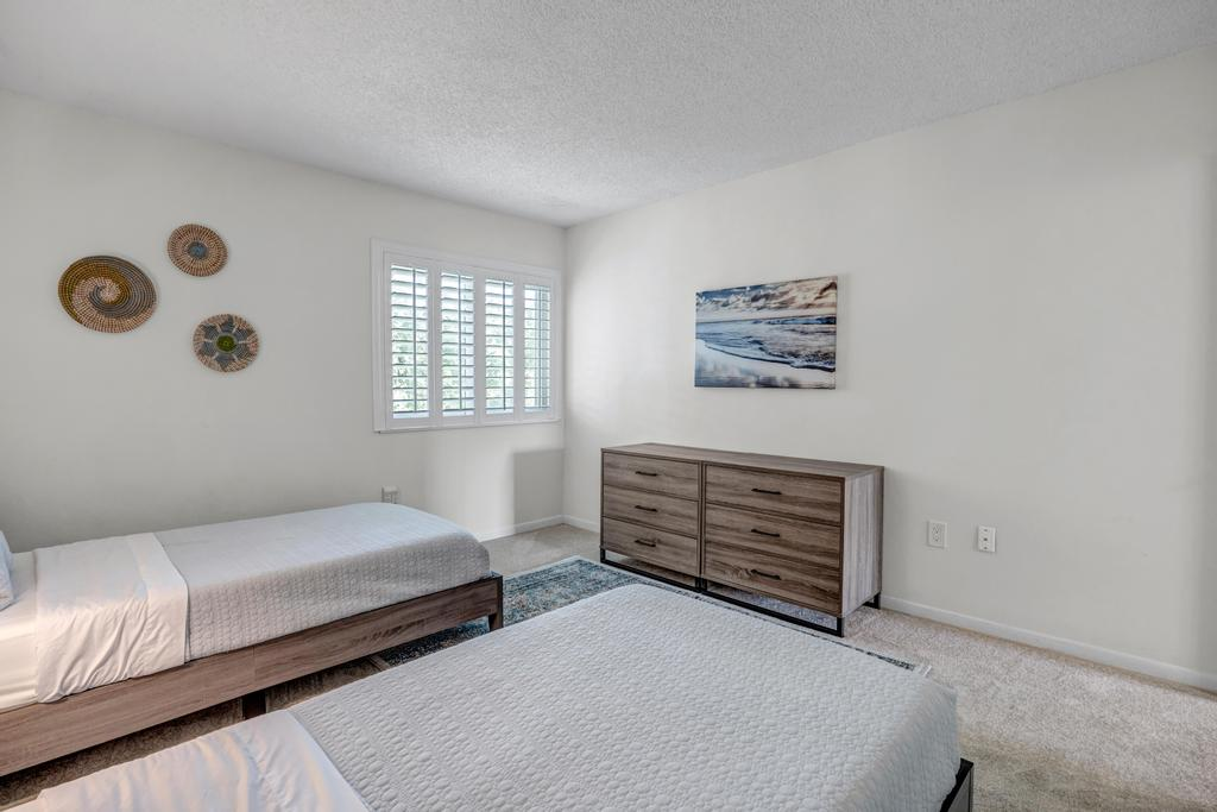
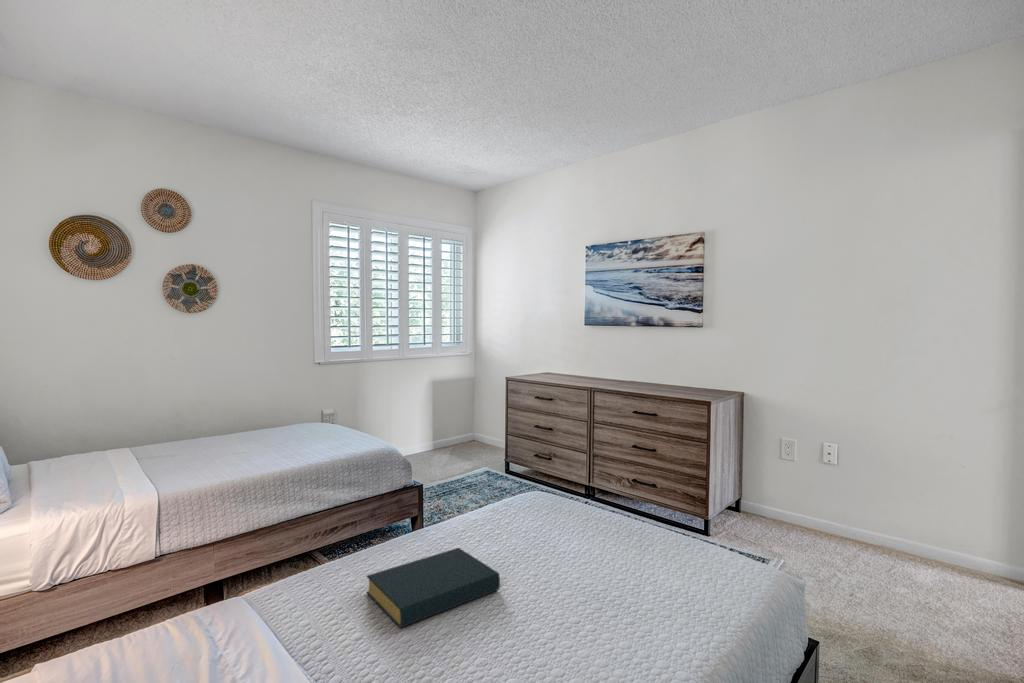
+ hardback book [365,547,501,629]
